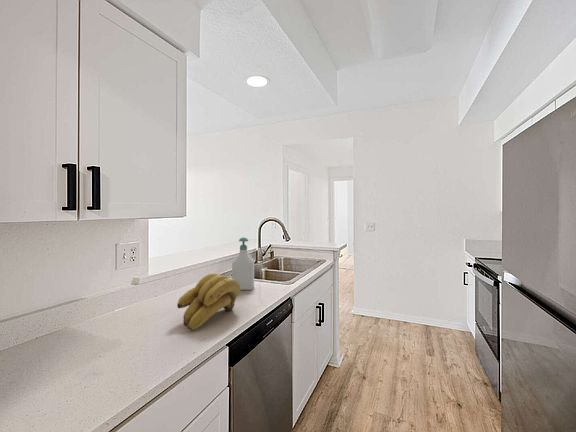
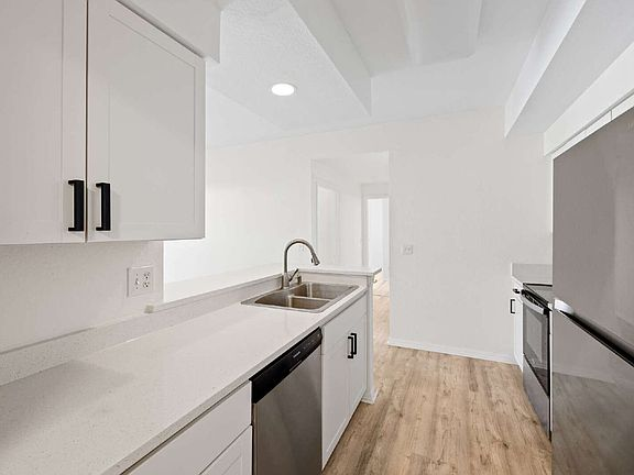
- banana bunch [176,272,241,331]
- soap bottle [231,237,255,291]
